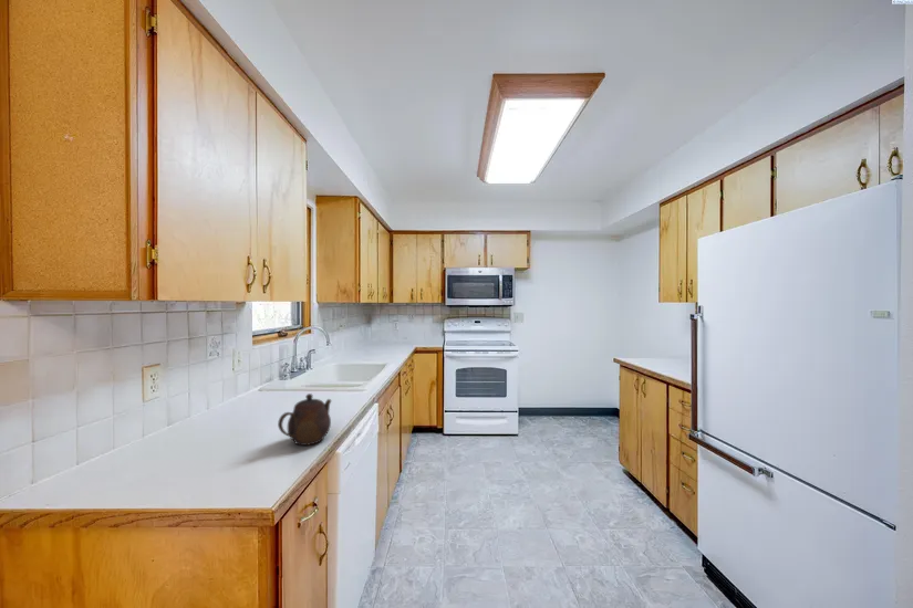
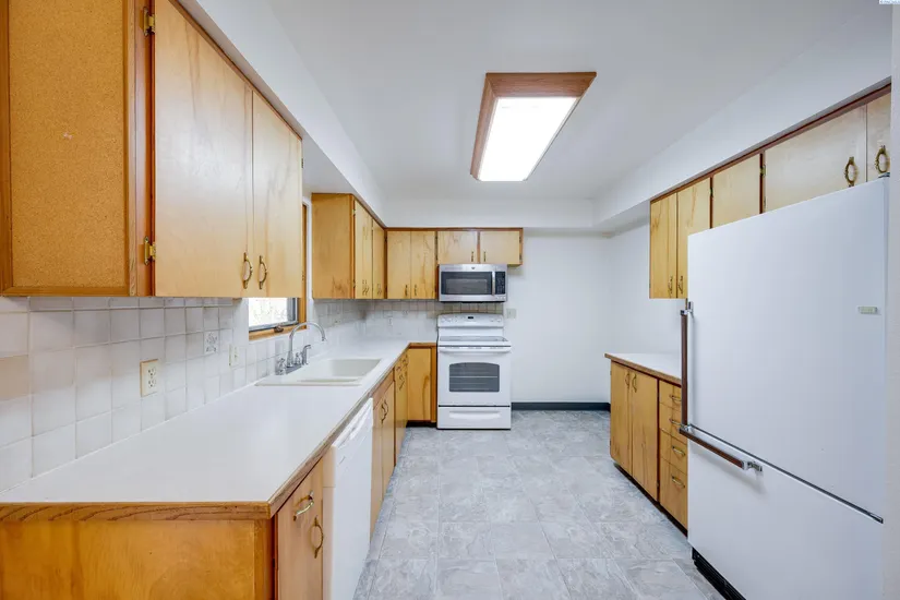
- teapot [277,392,333,447]
